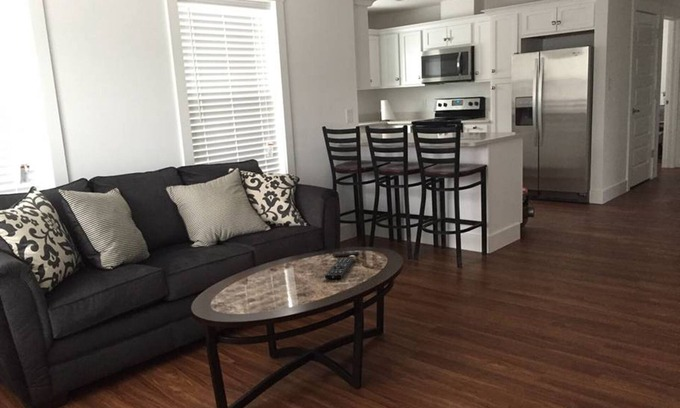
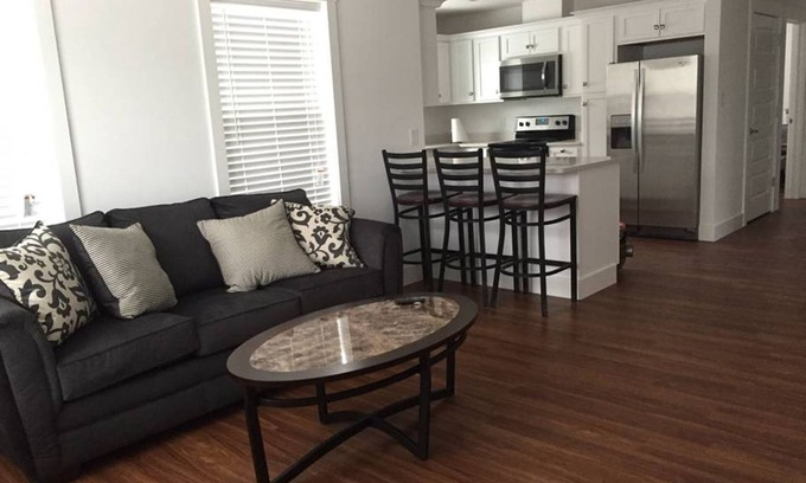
- remote control [324,257,355,280]
